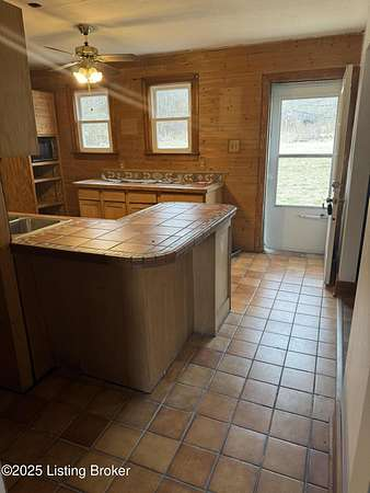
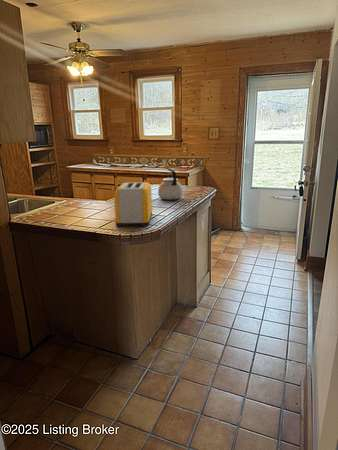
+ toaster [113,181,153,228]
+ kettle [157,168,184,201]
